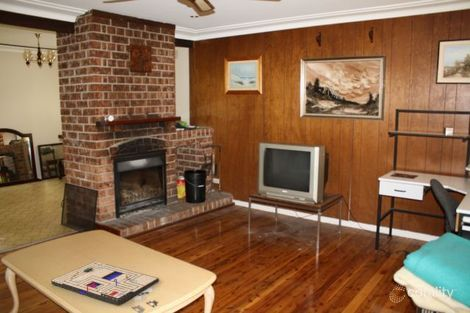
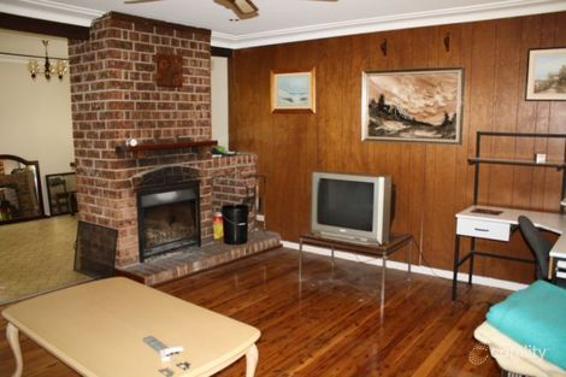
- board game [50,261,160,306]
